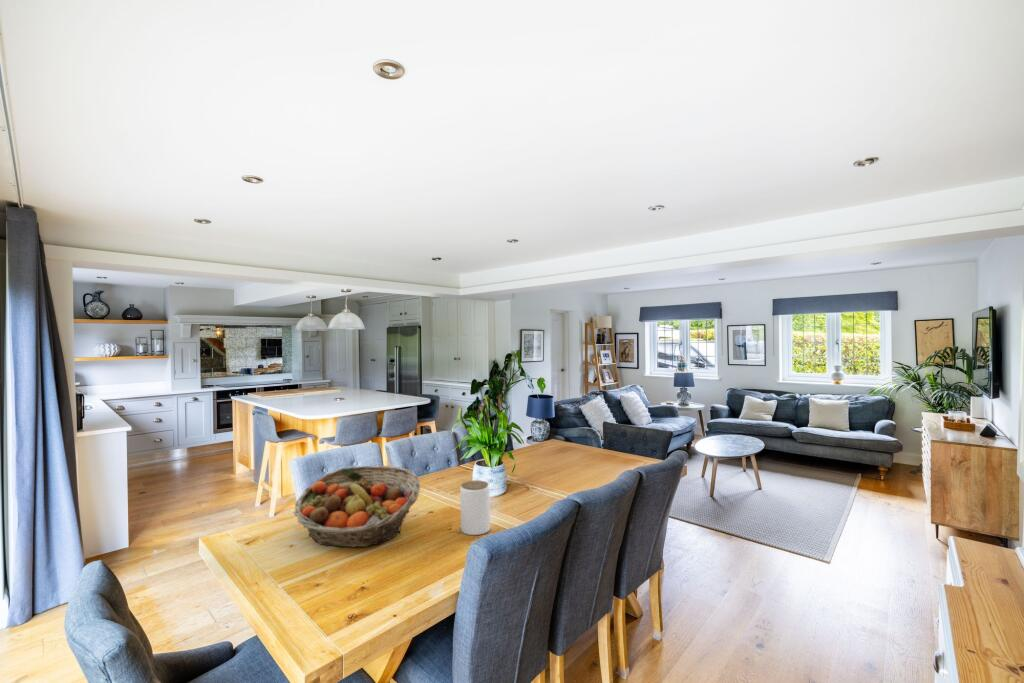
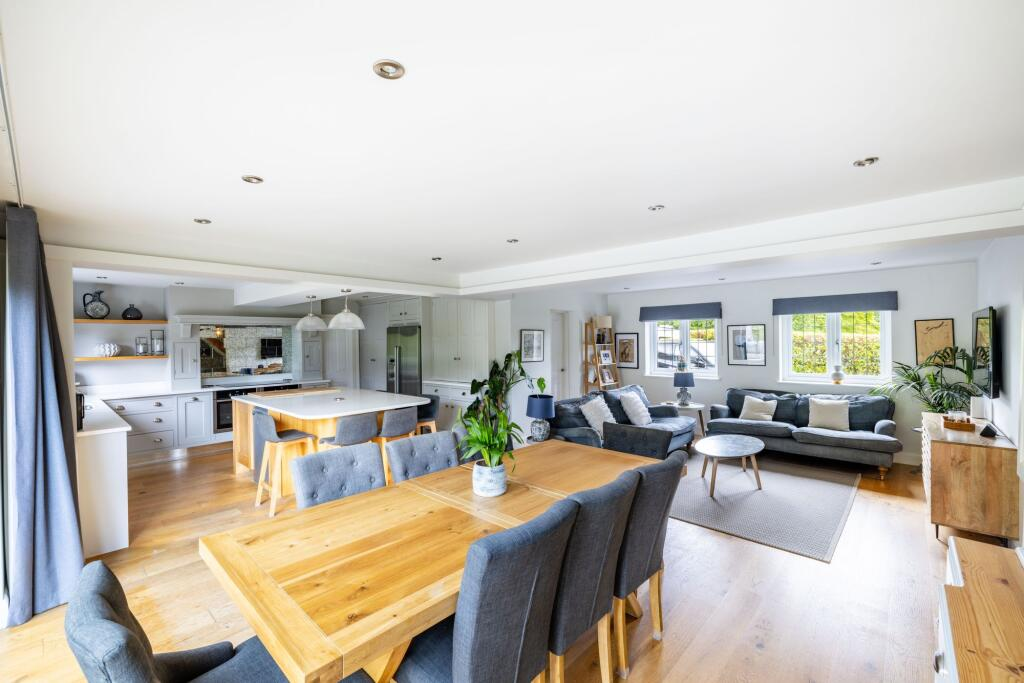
- jar [459,479,491,536]
- fruit basket [293,465,421,548]
